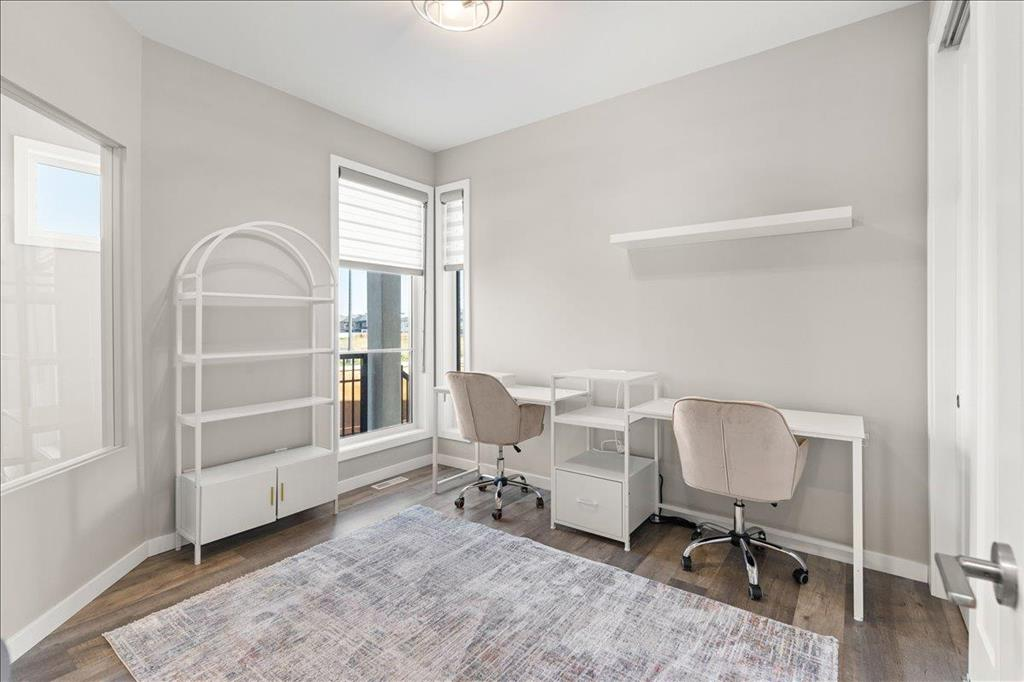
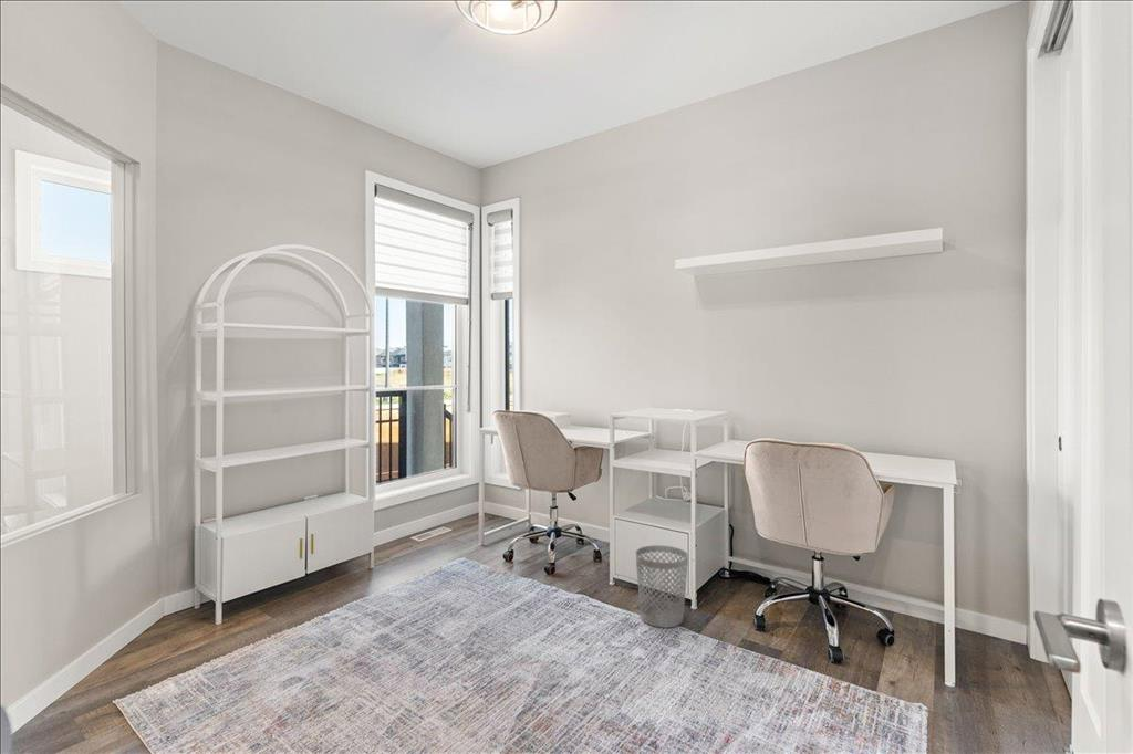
+ wastebasket [634,544,689,629]
